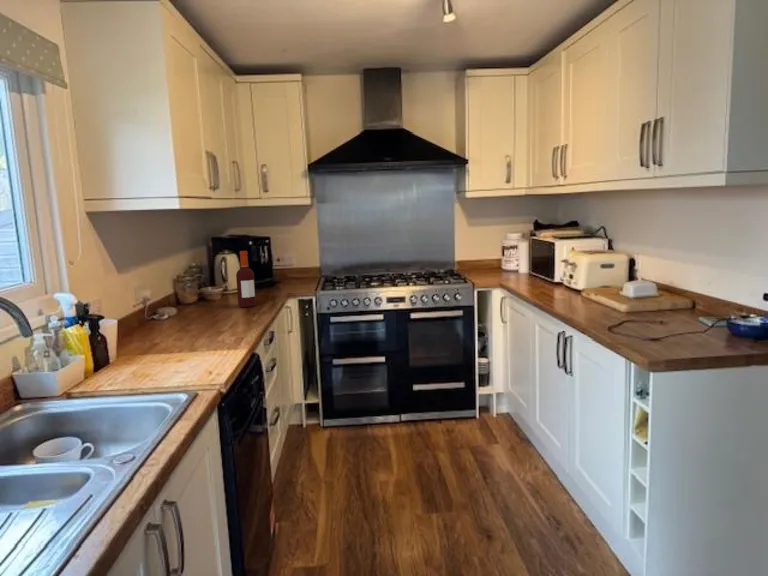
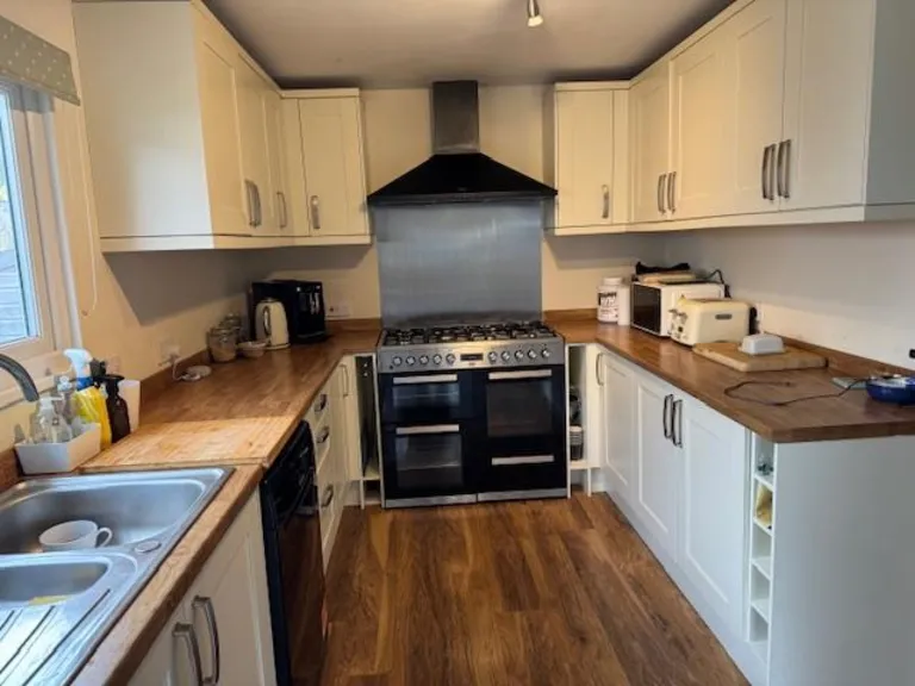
- bottle [235,250,257,308]
